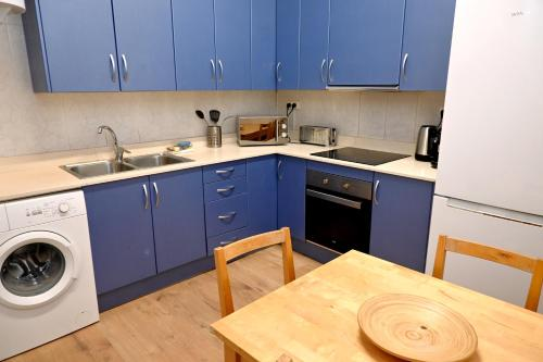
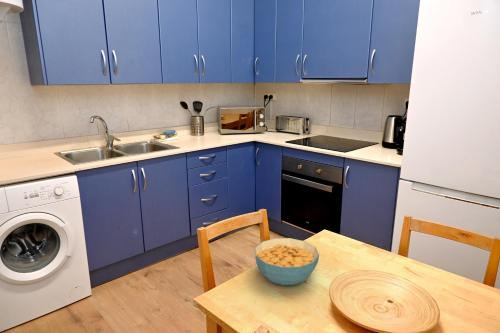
+ cereal bowl [253,237,320,286]
